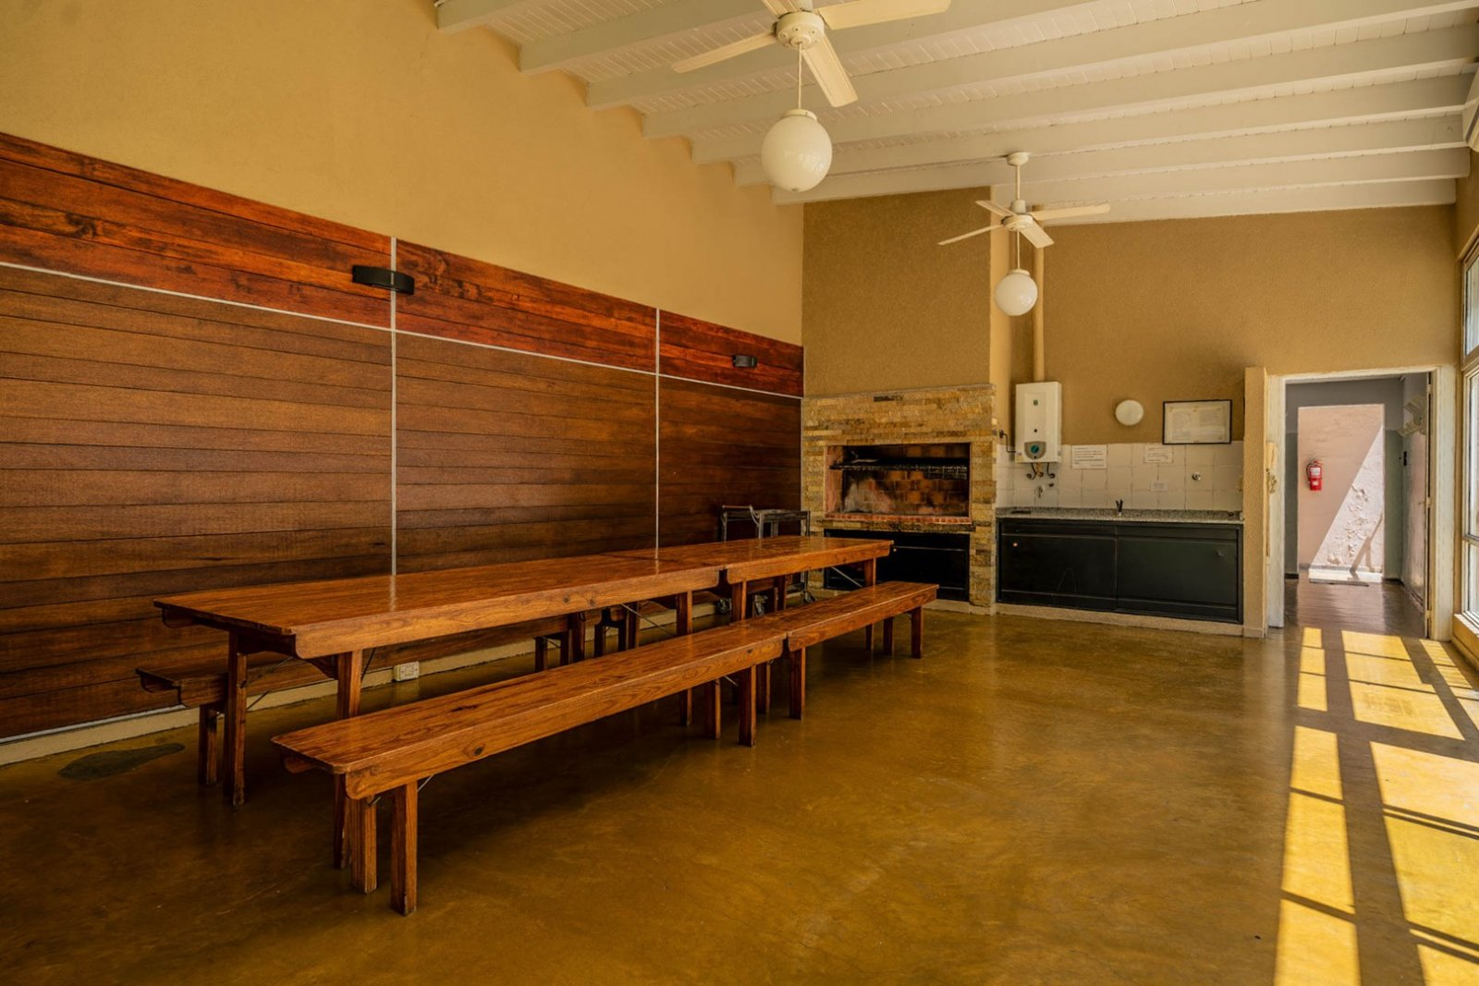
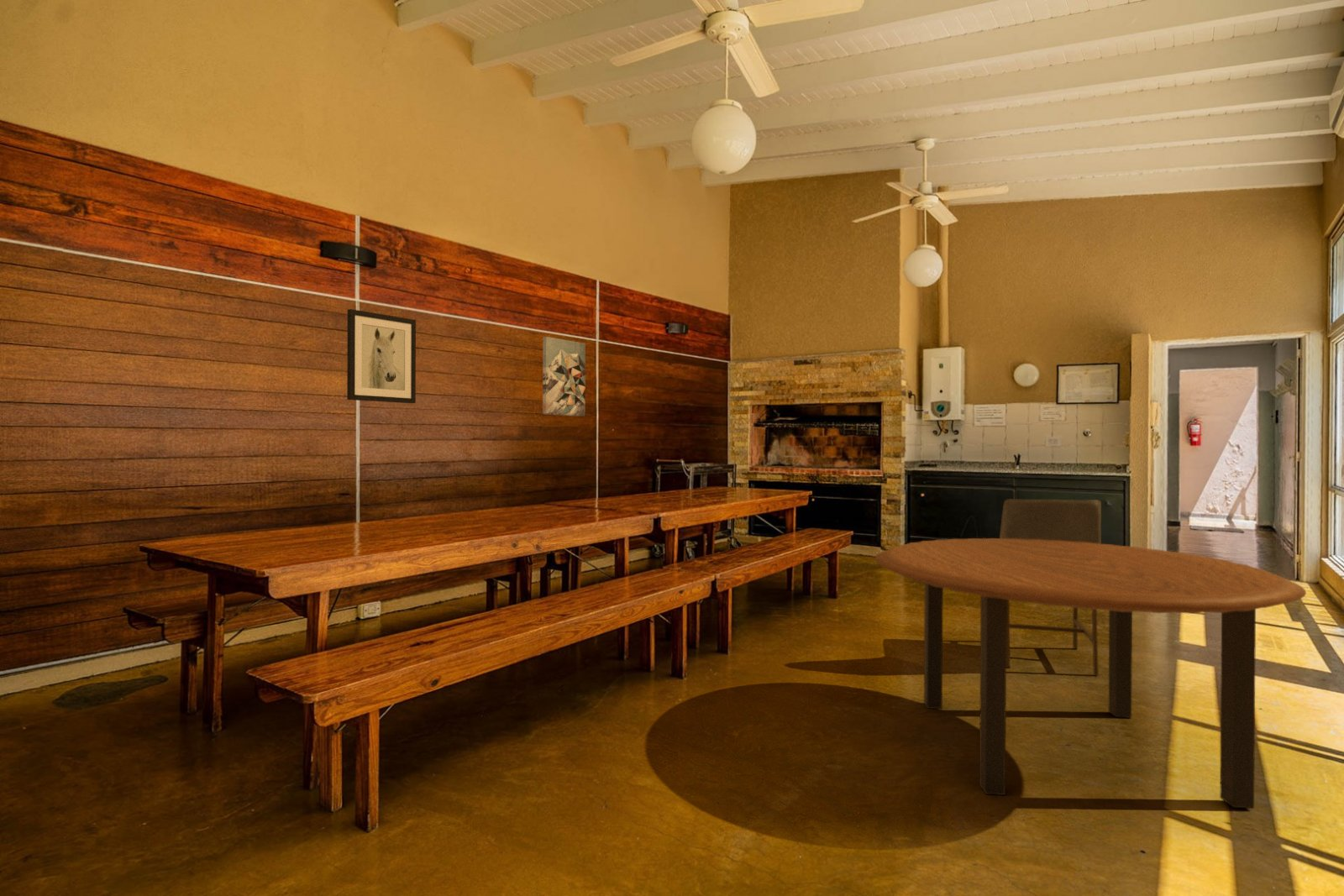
+ wall art [542,336,586,417]
+ chair [999,498,1102,676]
+ wall art [346,308,417,404]
+ dining table [874,537,1307,810]
